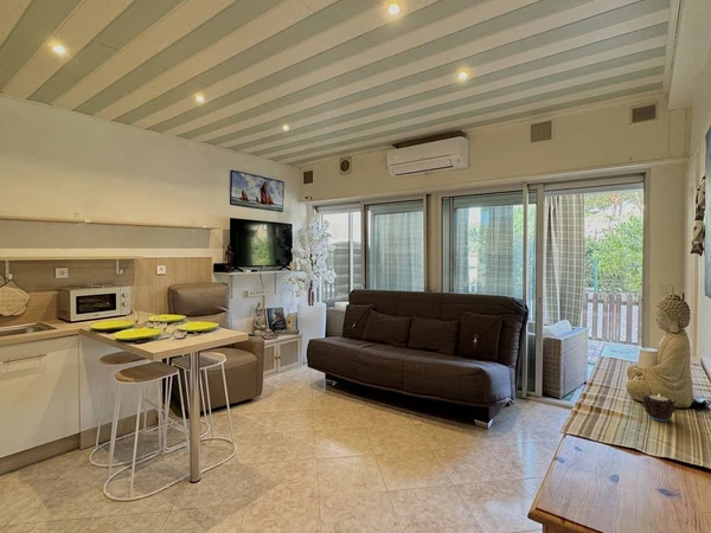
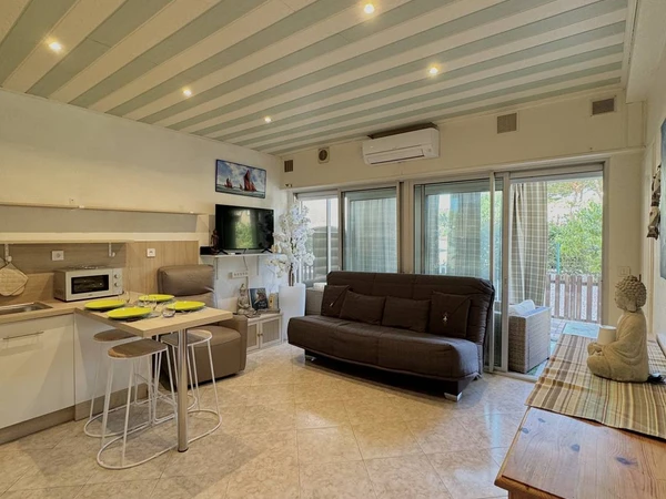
- candle [641,393,677,422]
